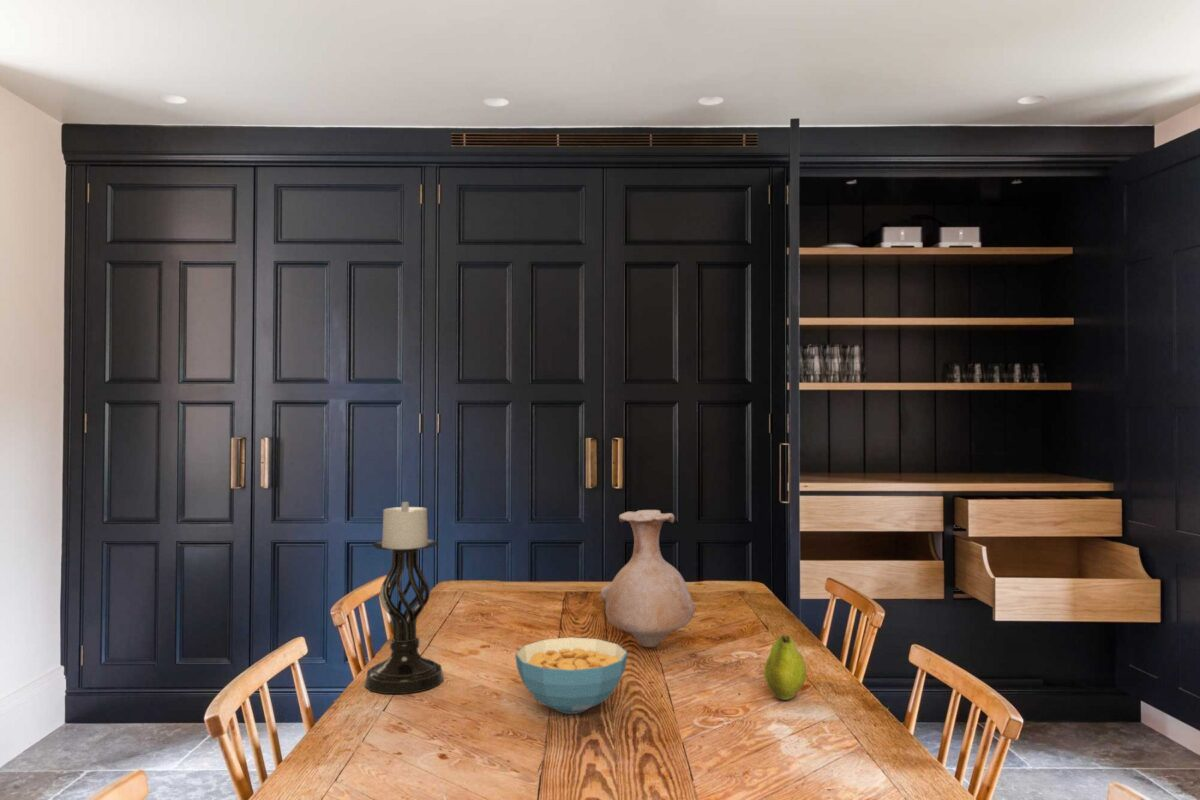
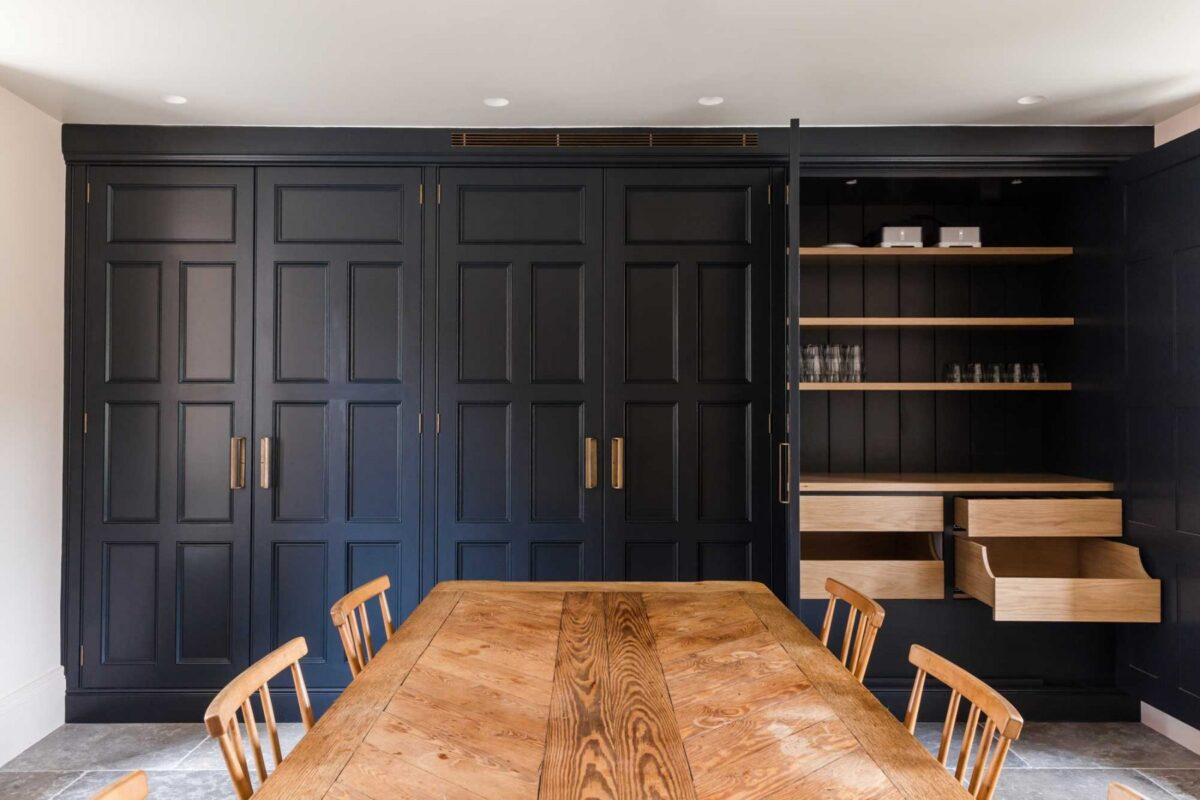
- cereal bowl [514,636,629,715]
- candle holder [364,501,444,695]
- vase [600,509,697,649]
- fruit [763,634,807,701]
